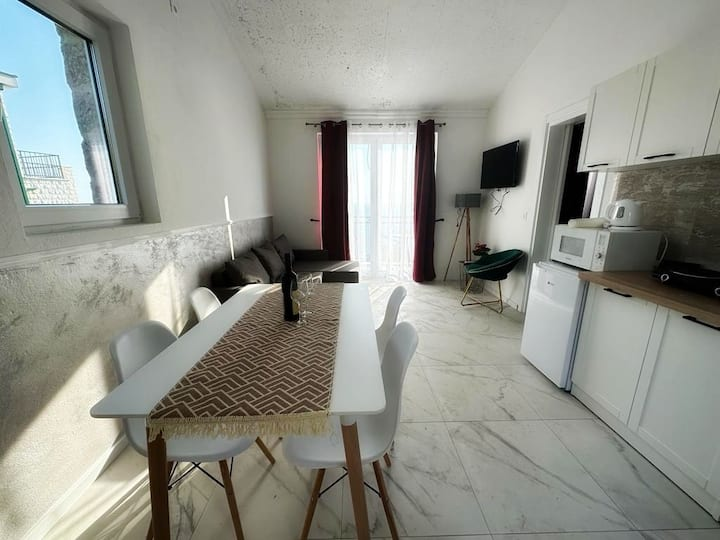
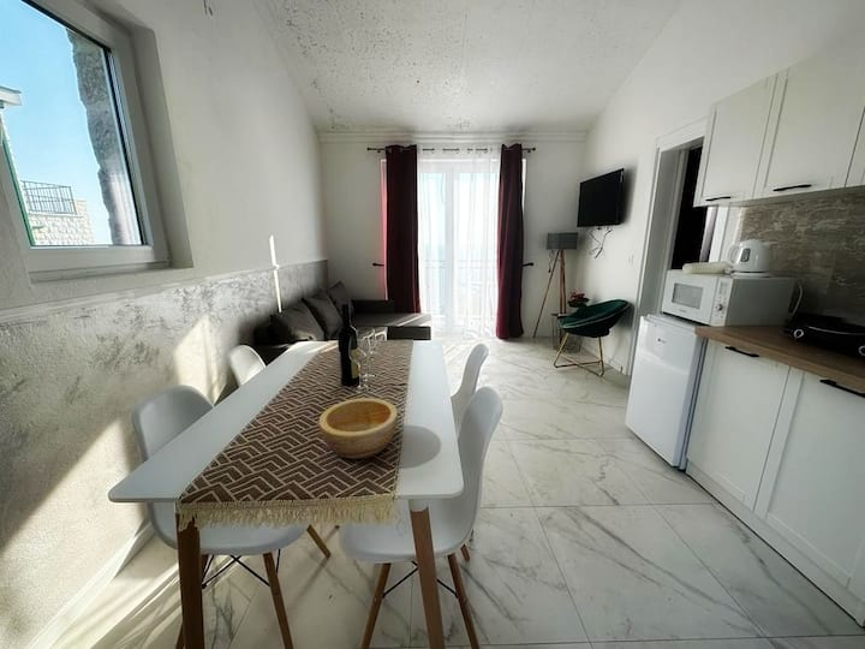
+ bowl [318,397,399,460]
